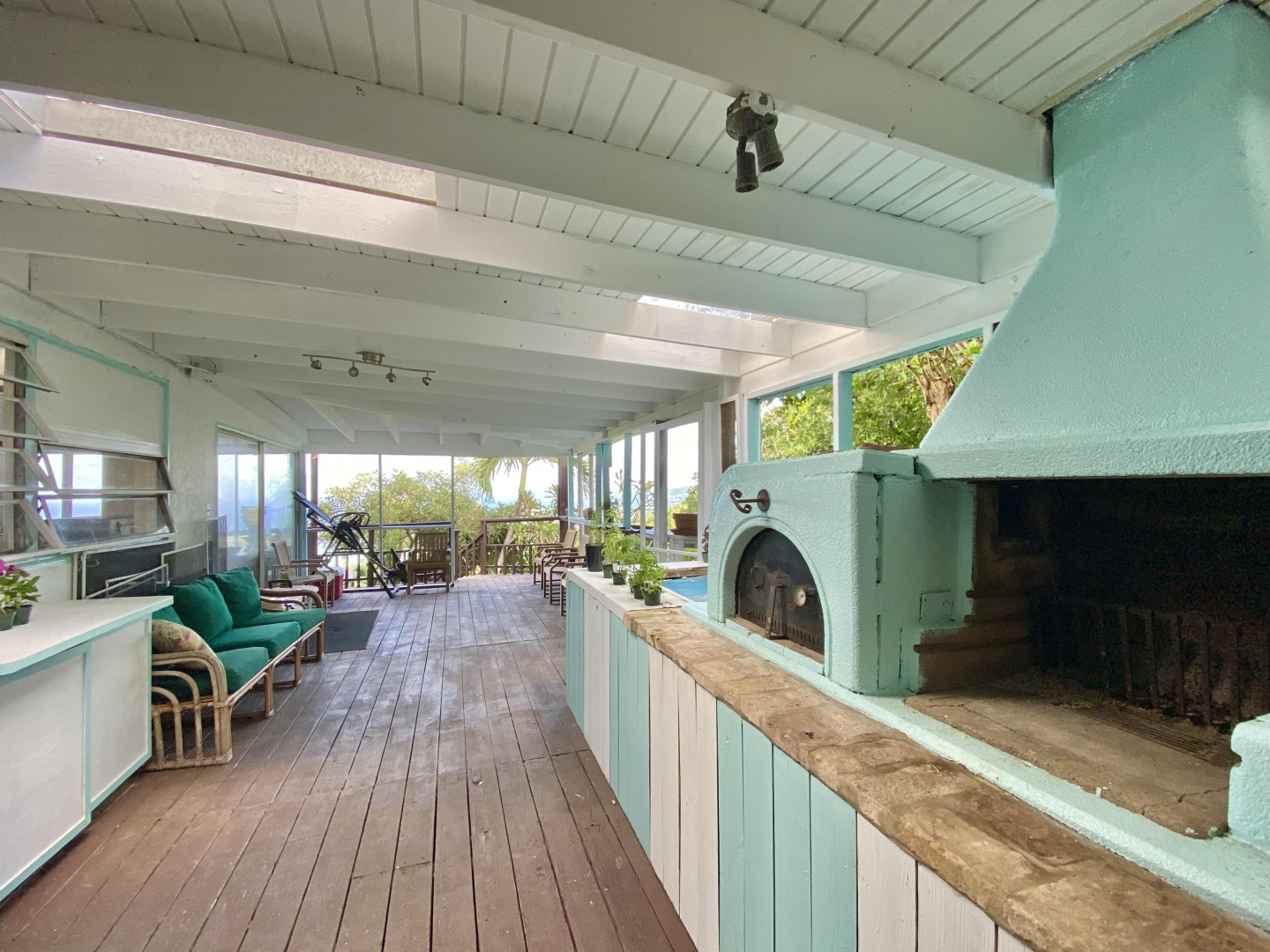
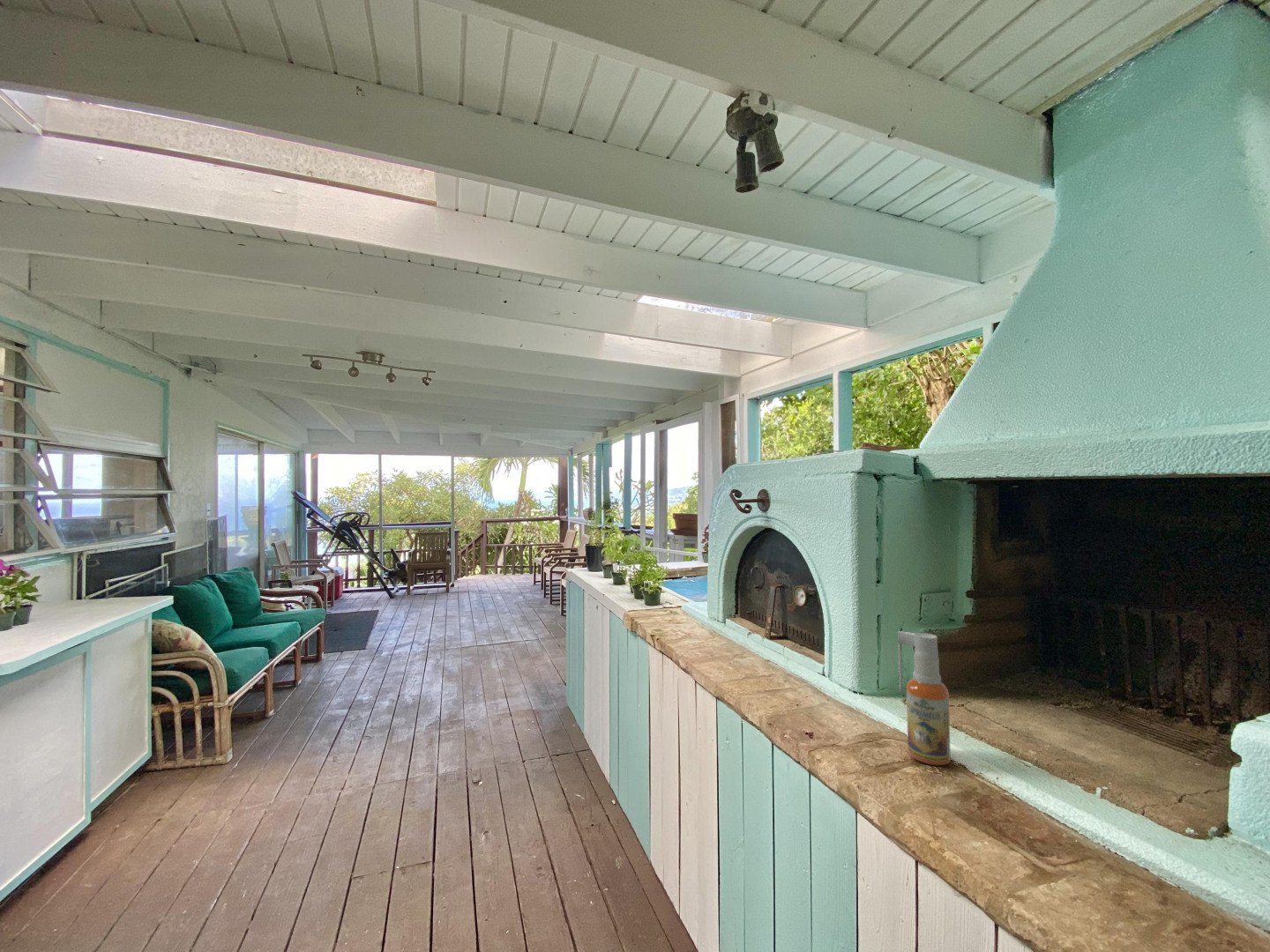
+ spray bottle [897,630,952,766]
